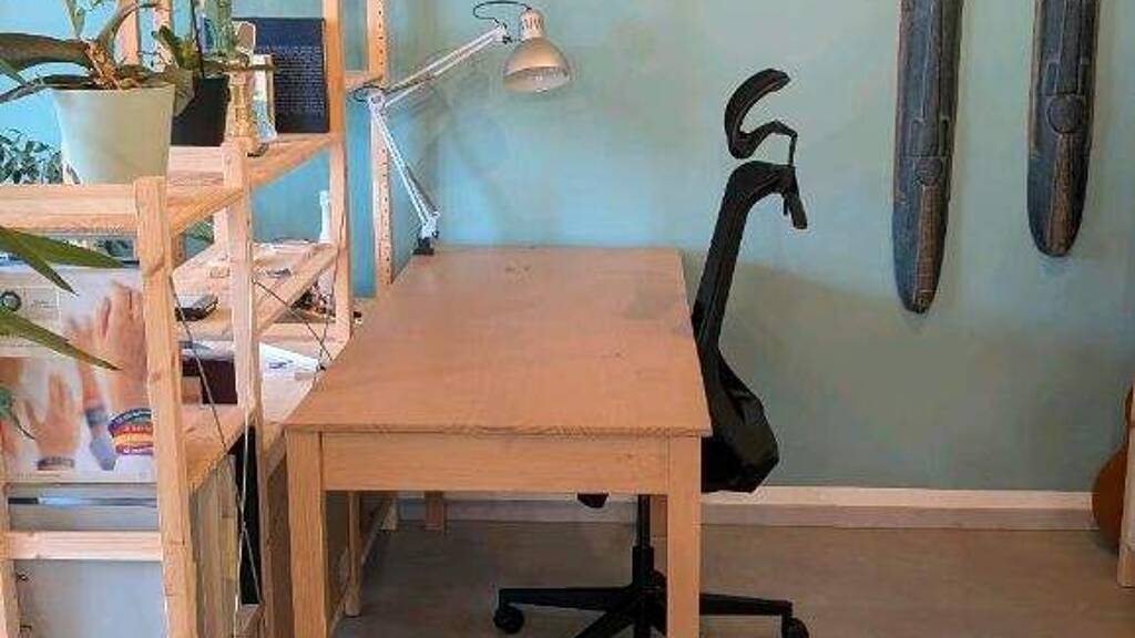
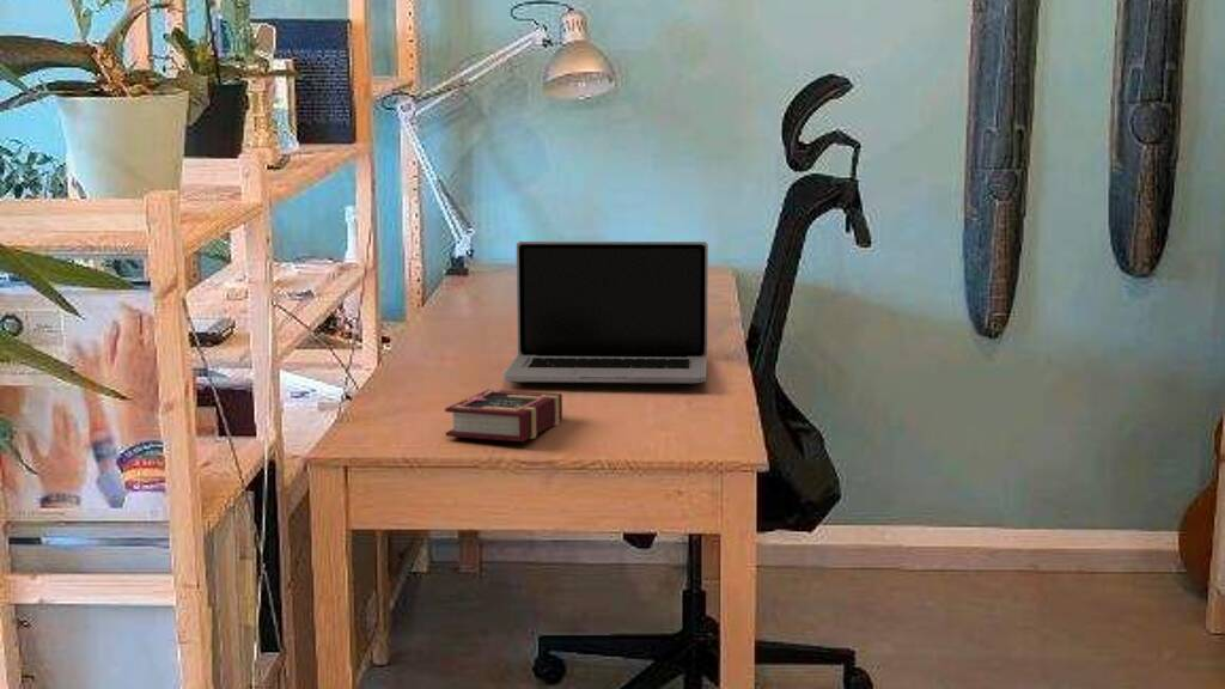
+ book [444,388,563,443]
+ laptop [501,240,709,385]
